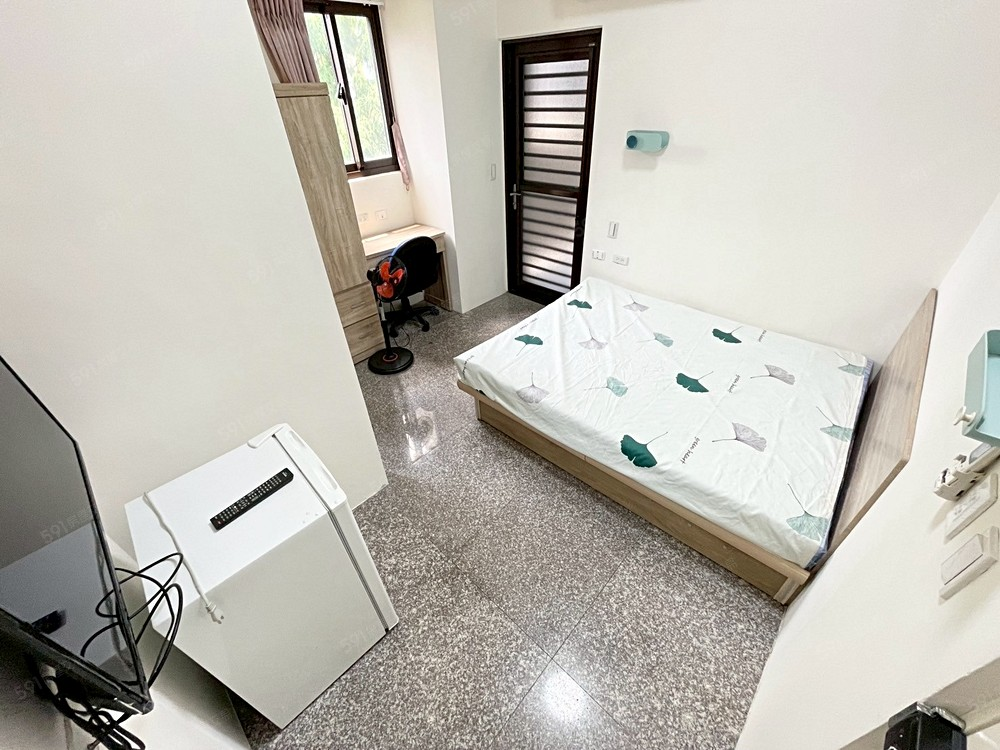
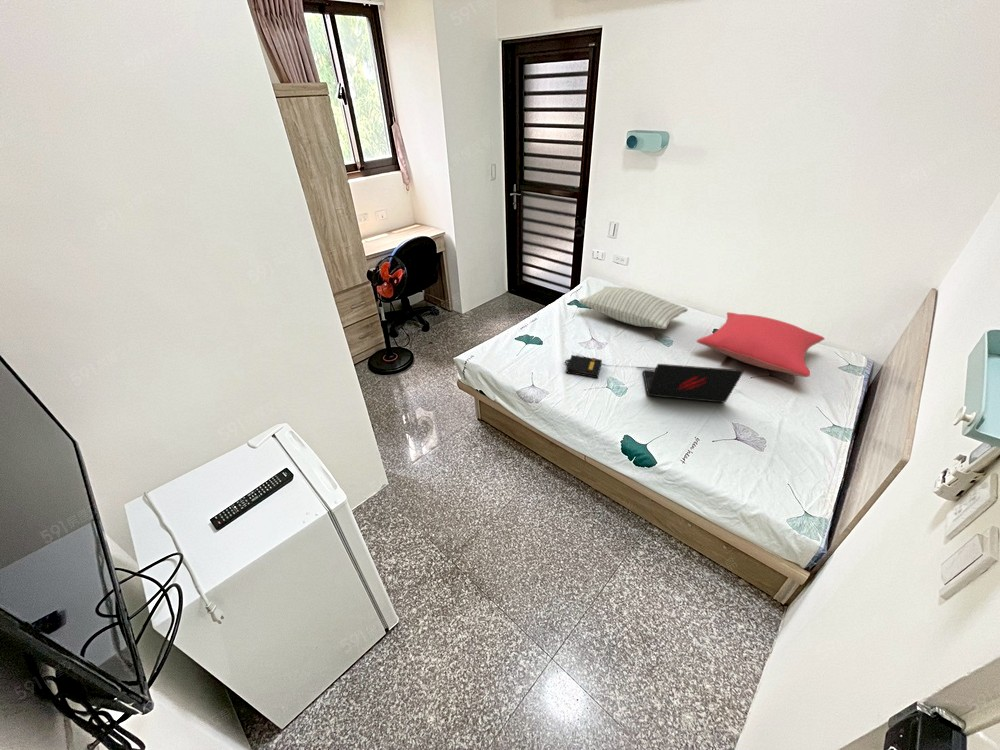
+ pillow [578,285,689,330]
+ laptop [642,363,745,403]
+ book [563,354,603,379]
+ pillow [696,311,826,378]
